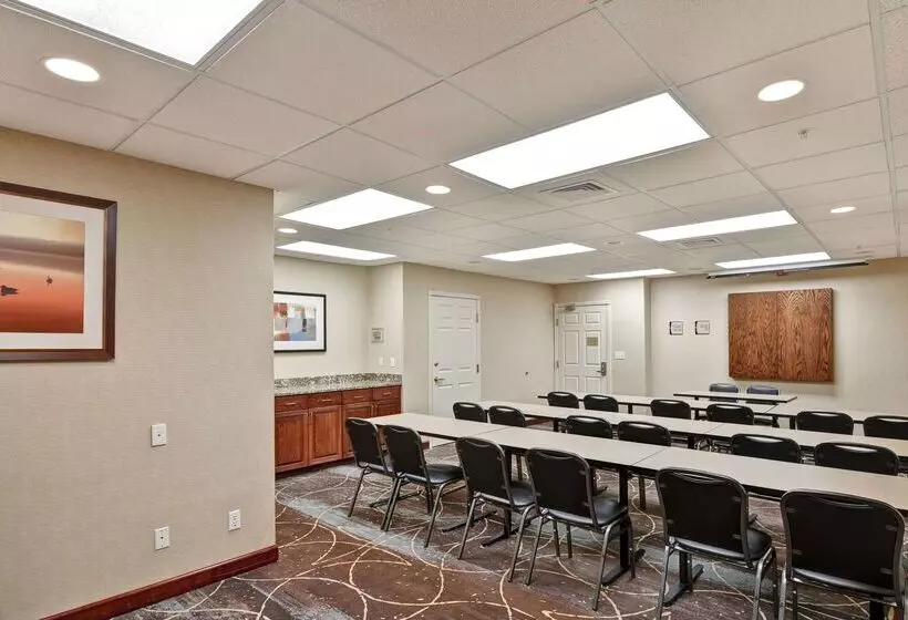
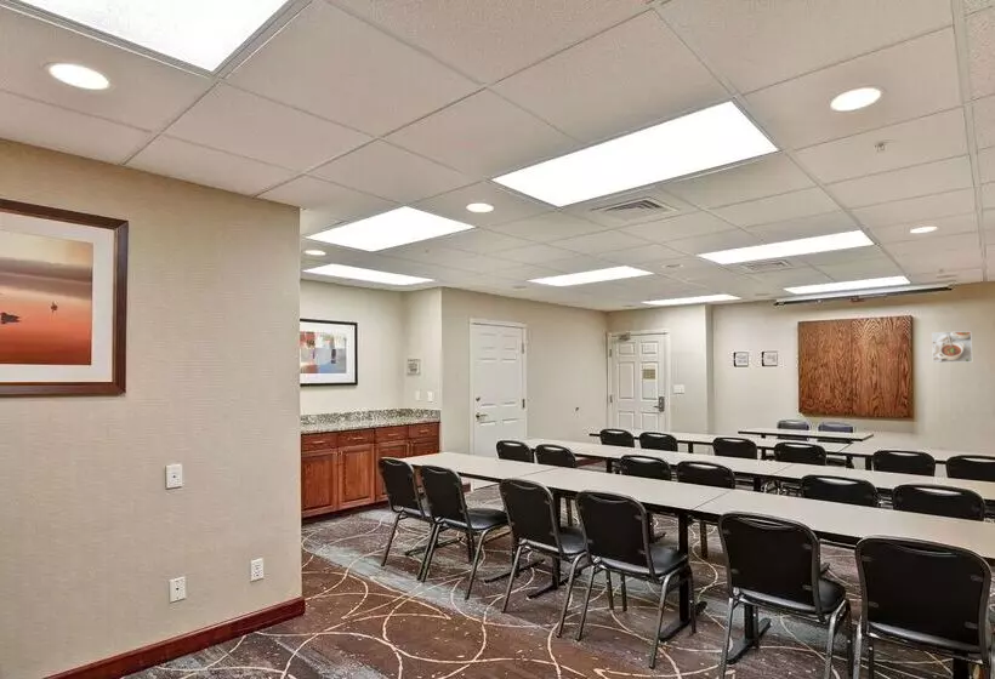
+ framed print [931,330,973,364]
